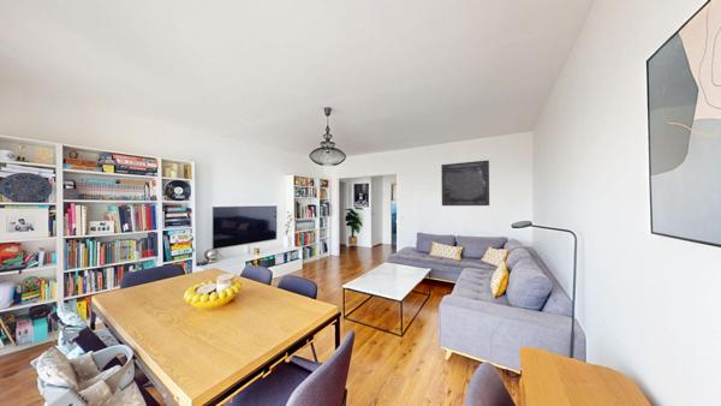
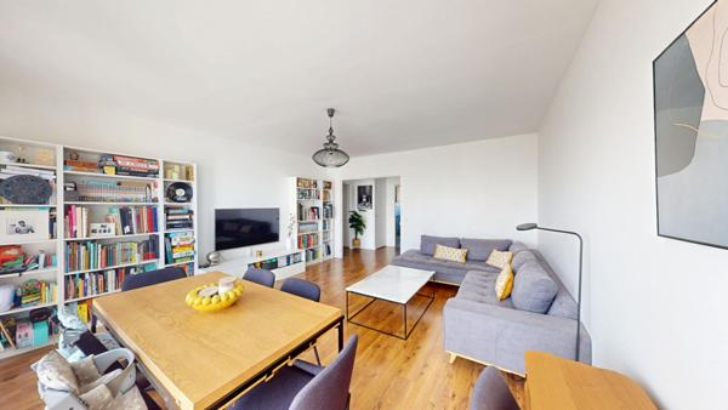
- wall art [440,159,490,207]
